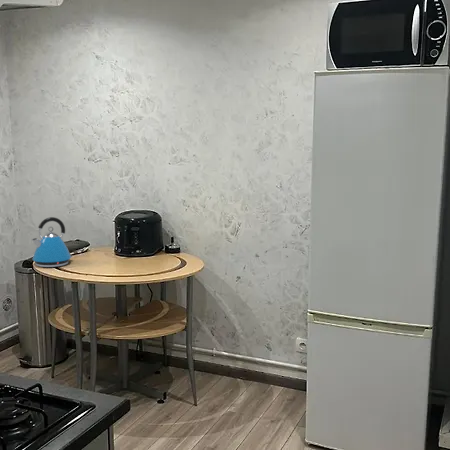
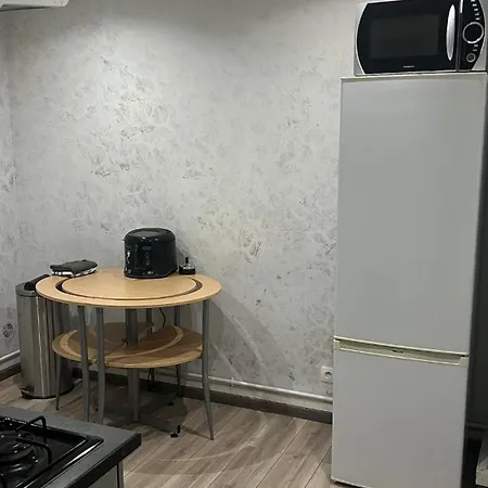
- kettle [31,216,74,268]
